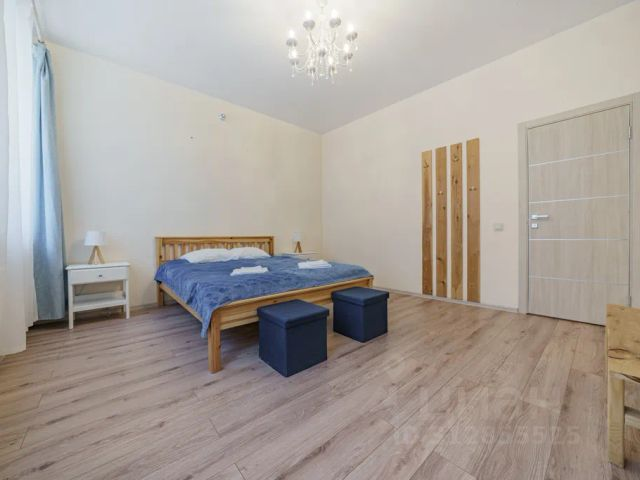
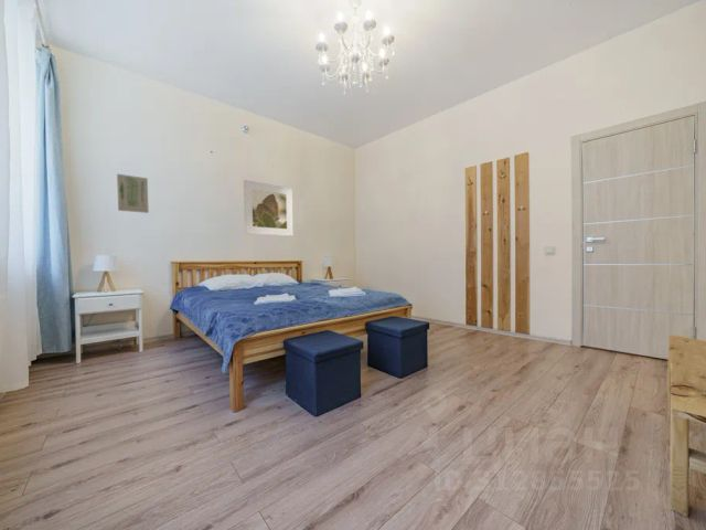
+ wall art [116,173,150,214]
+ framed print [243,179,295,237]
